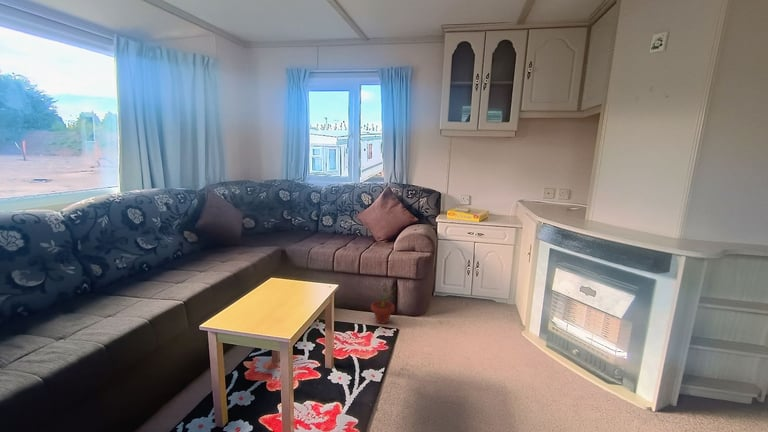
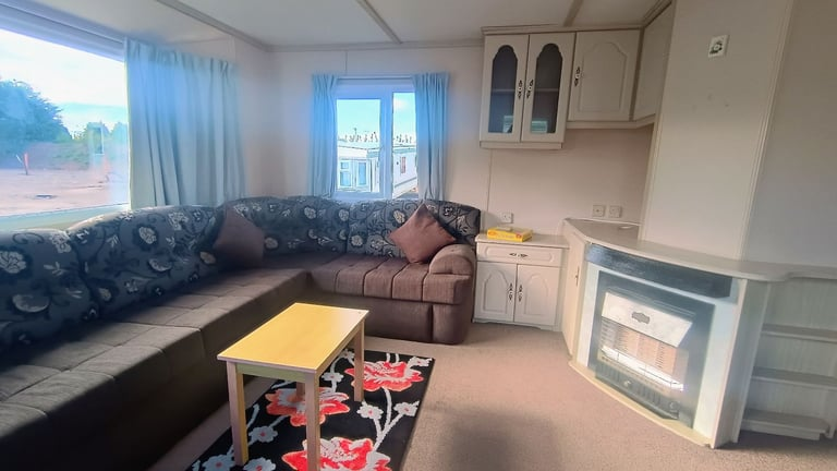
- potted plant [370,282,396,325]
